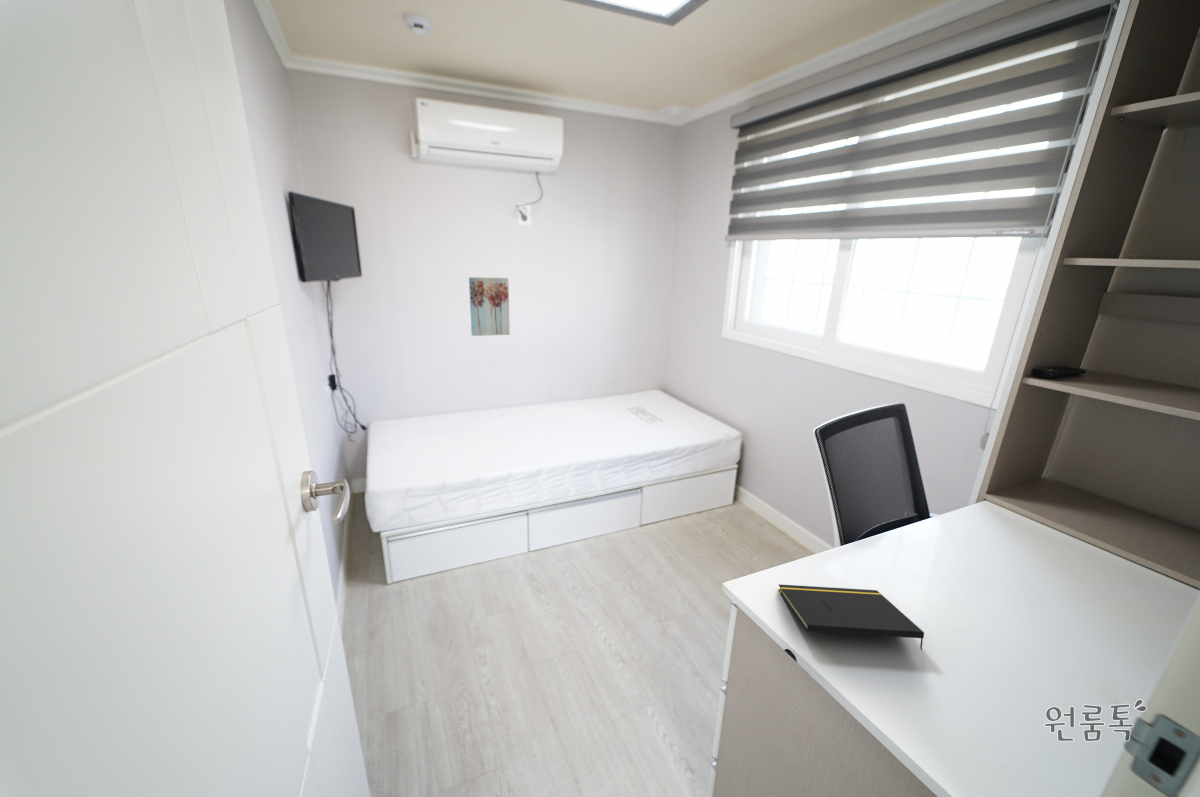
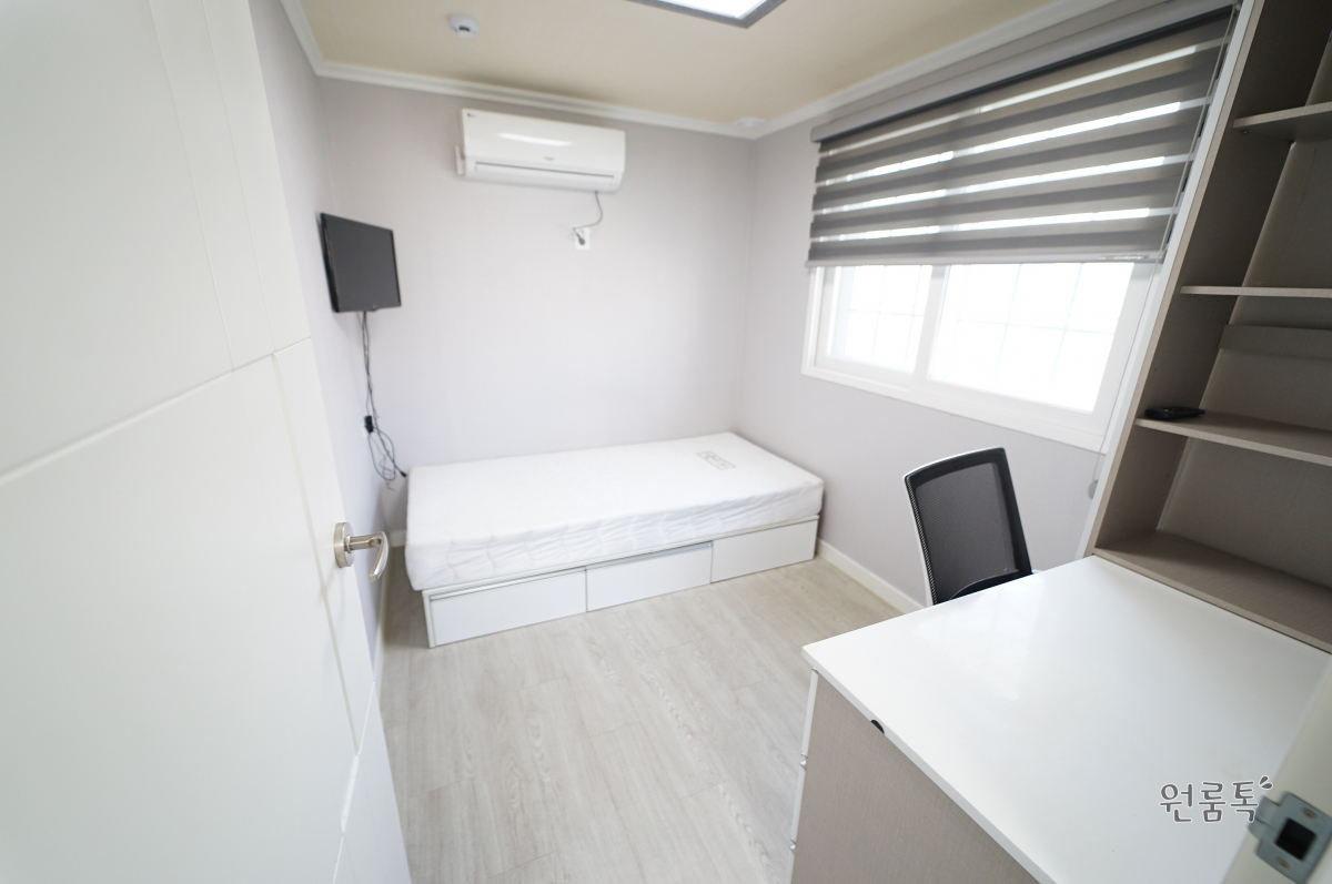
- notepad [777,583,925,651]
- wall art [468,276,511,337]
